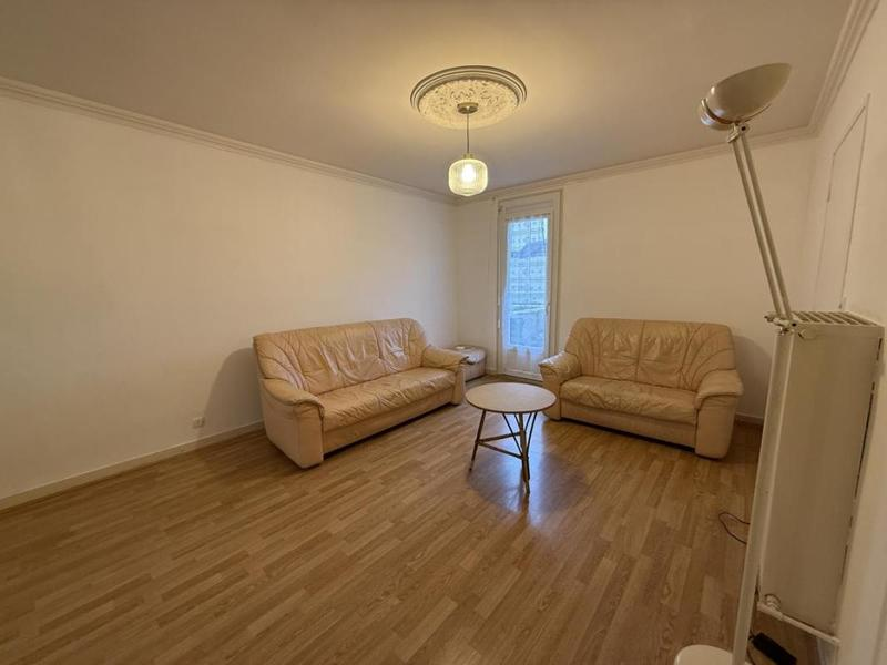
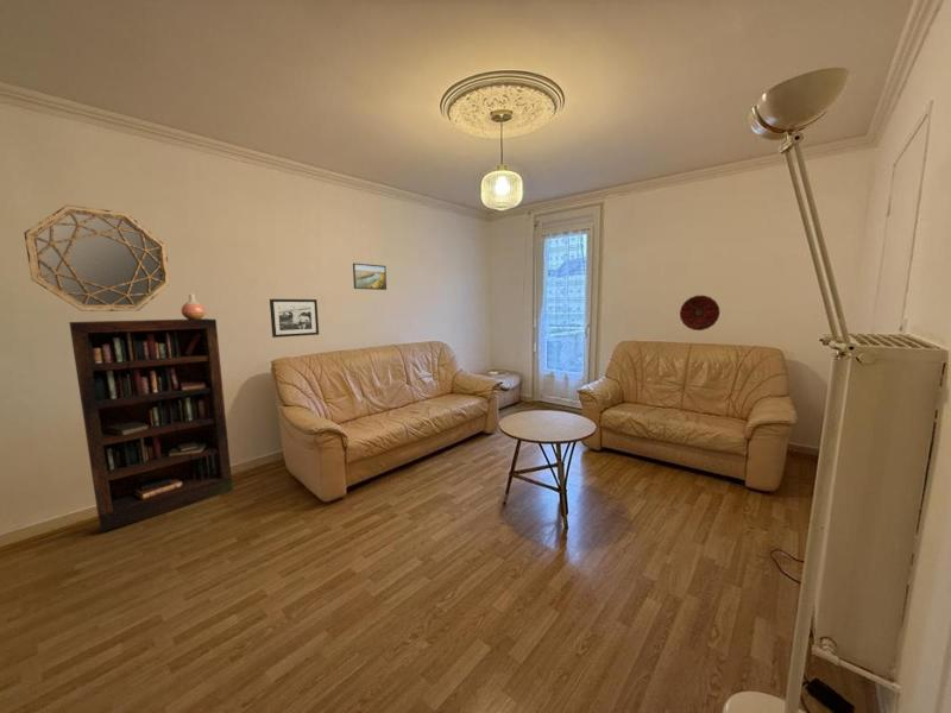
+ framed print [352,261,388,291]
+ home mirror [23,204,171,313]
+ round shield [679,295,722,332]
+ bookcase [68,317,234,534]
+ vase [181,294,207,320]
+ picture frame [269,298,320,339]
